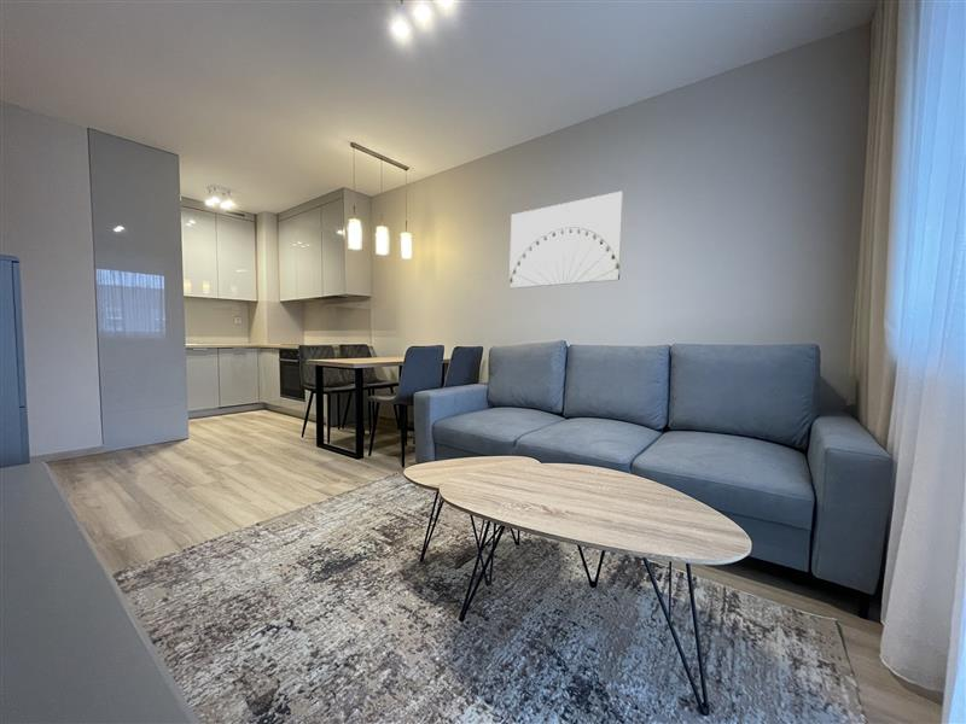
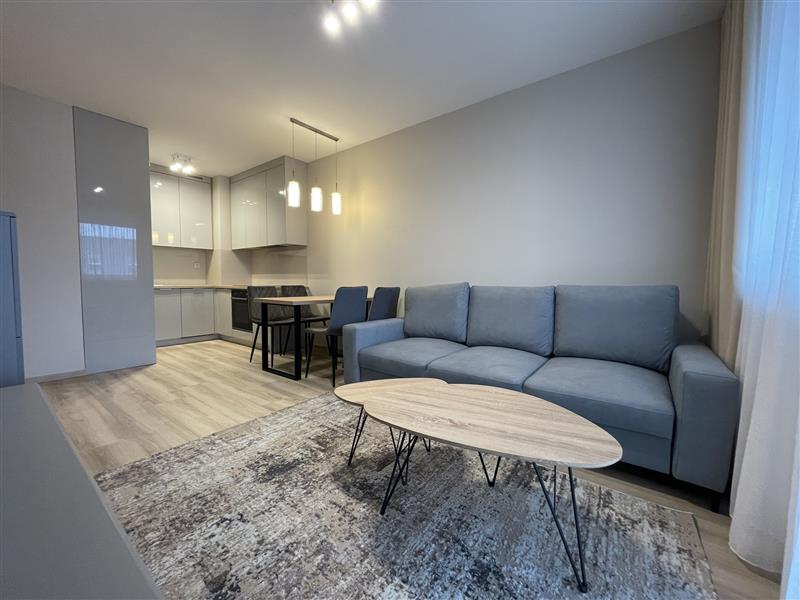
- wall art [508,191,624,290]
